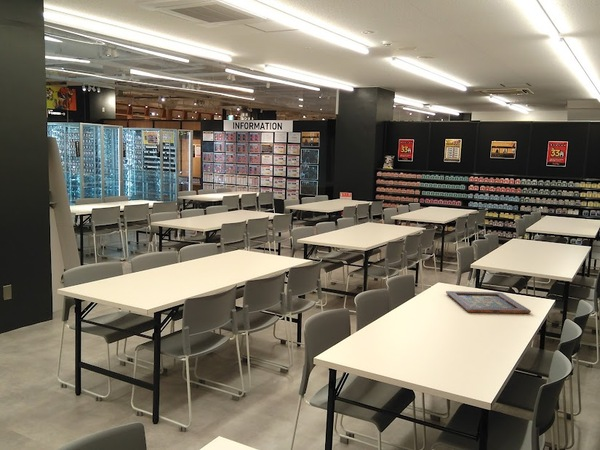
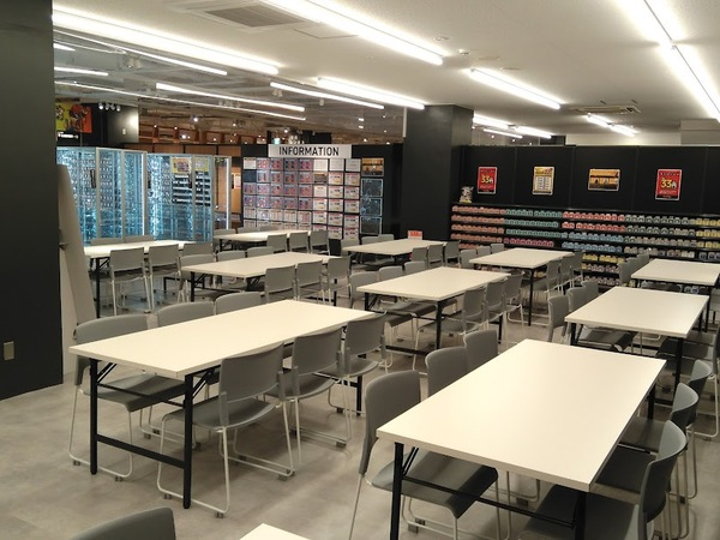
- religious icon [445,290,532,314]
